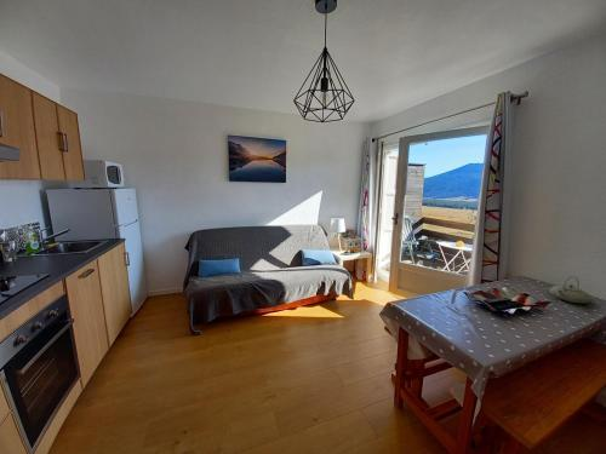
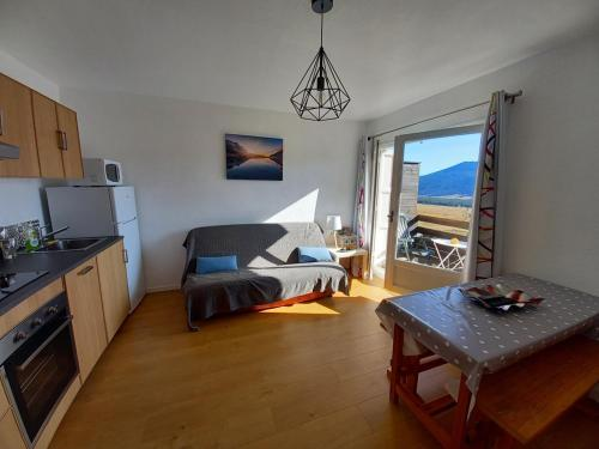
- teapot [548,275,594,304]
